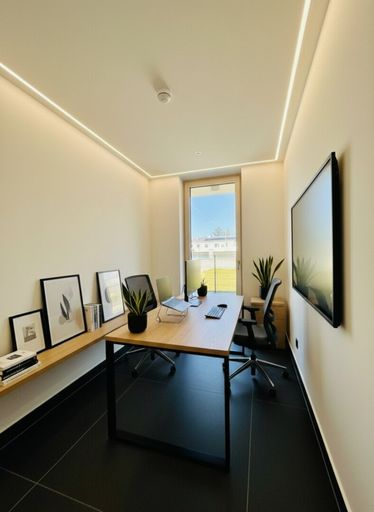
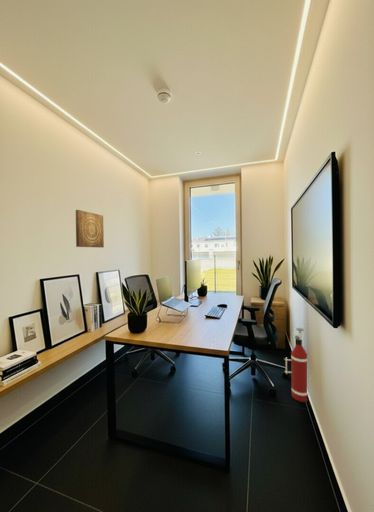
+ fire extinguisher [283,327,309,403]
+ wall art [75,209,105,248]
